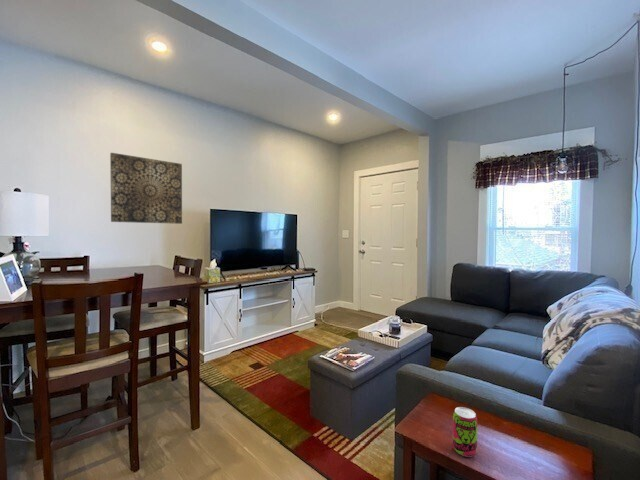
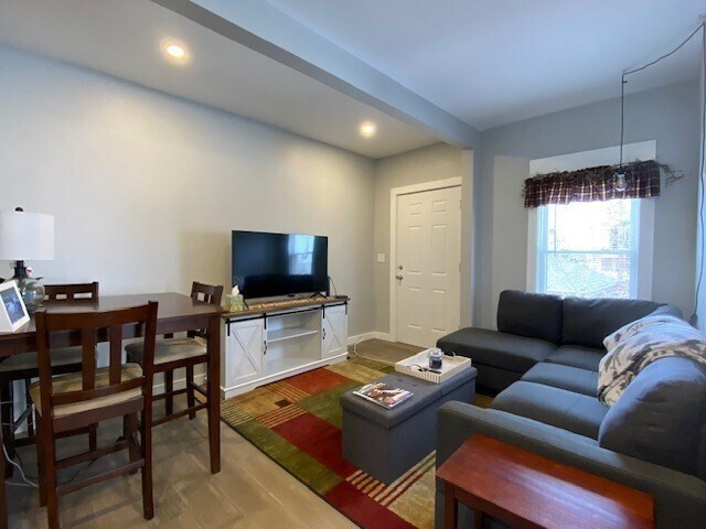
- wall art [109,152,183,225]
- beverage can [452,406,478,458]
